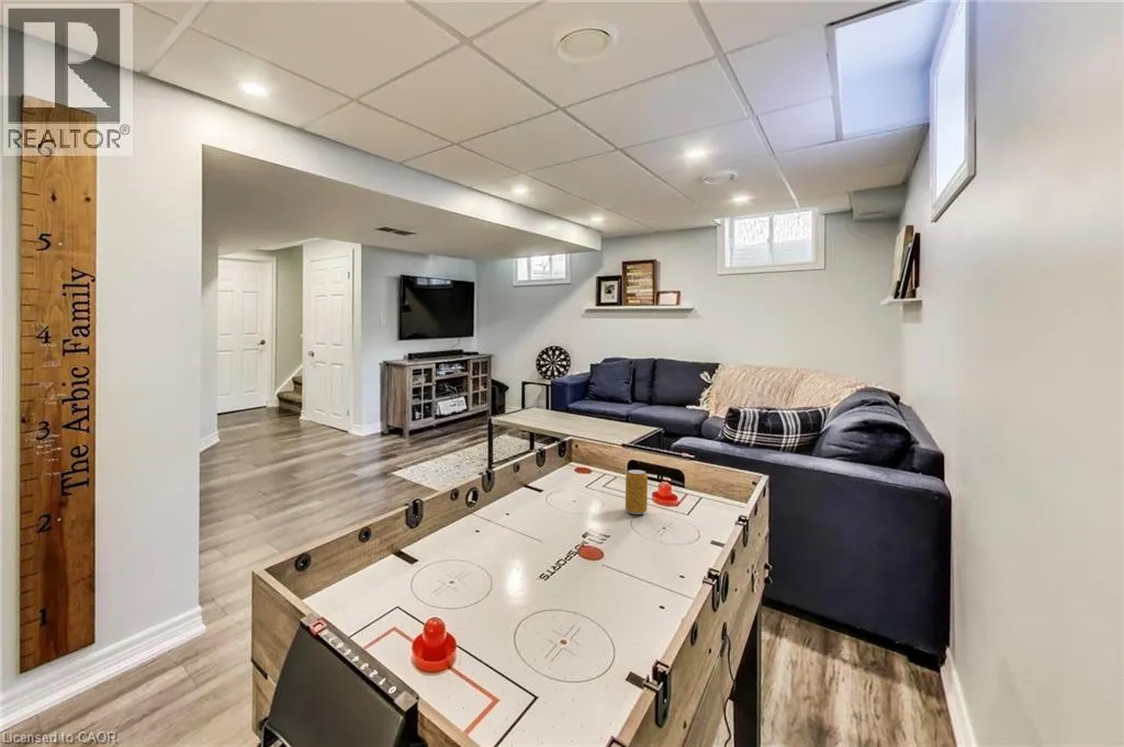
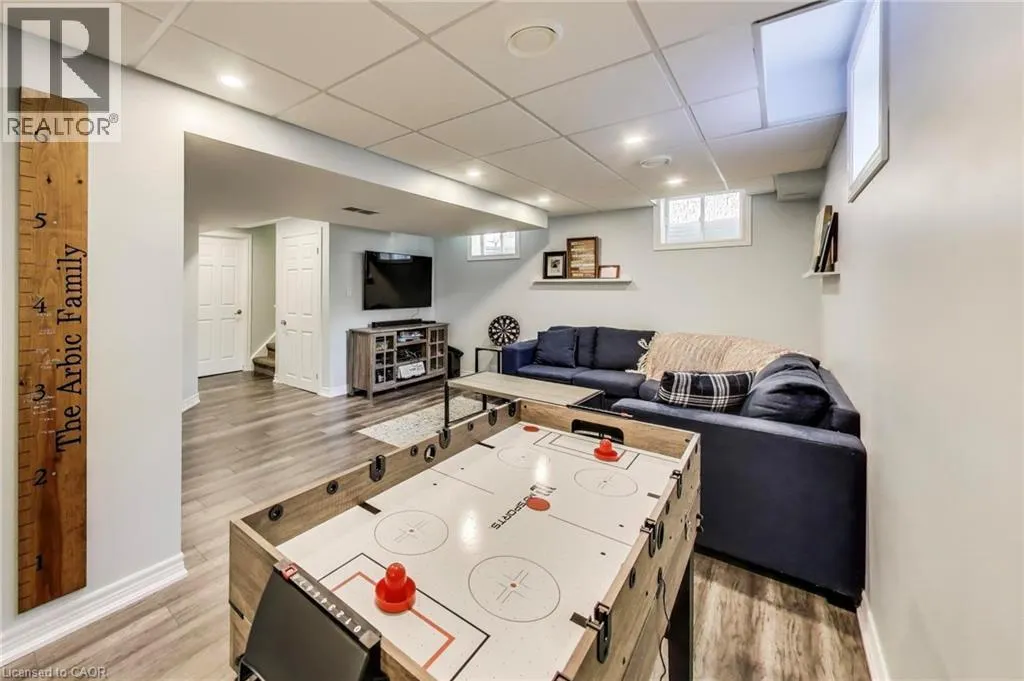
- beverage can [625,468,649,516]
